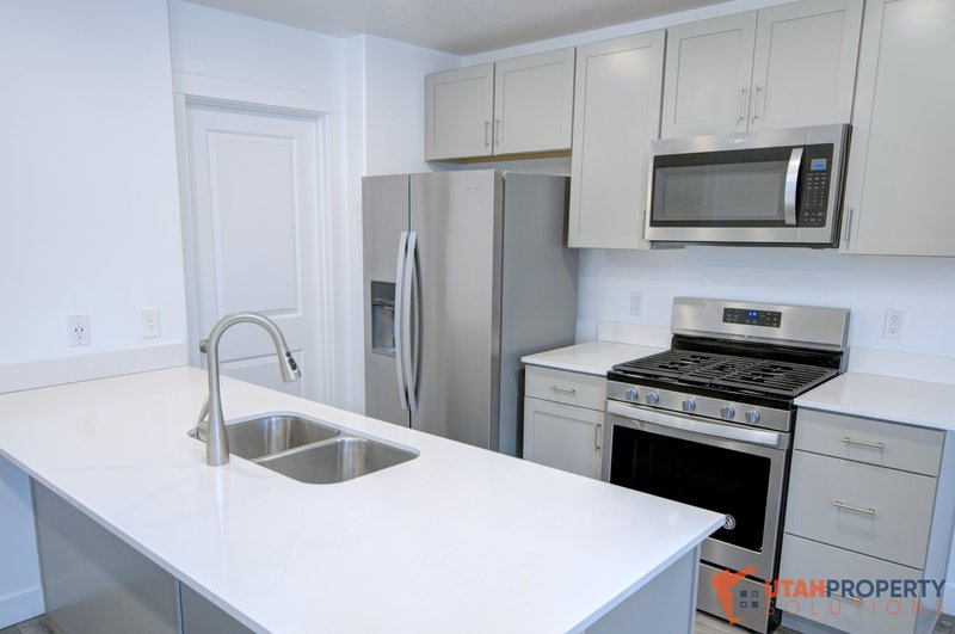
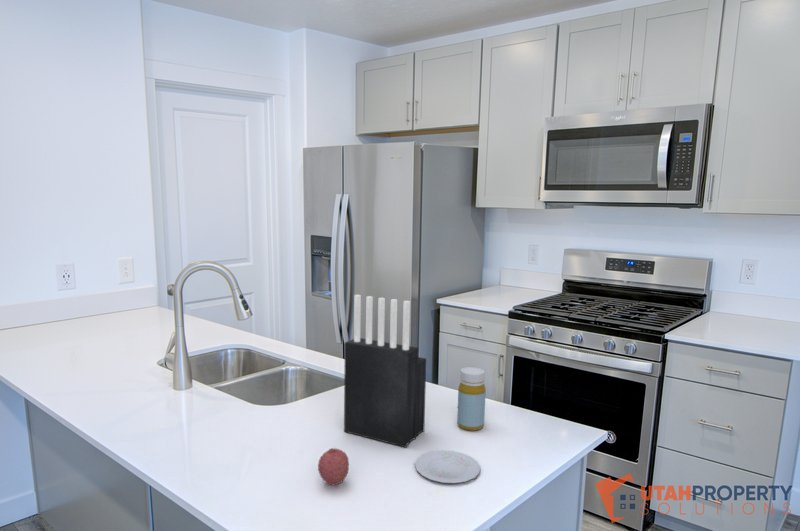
+ knife block [343,294,427,448]
+ bottle [456,366,487,432]
+ fruit [317,447,350,487]
+ plate [414,449,481,484]
